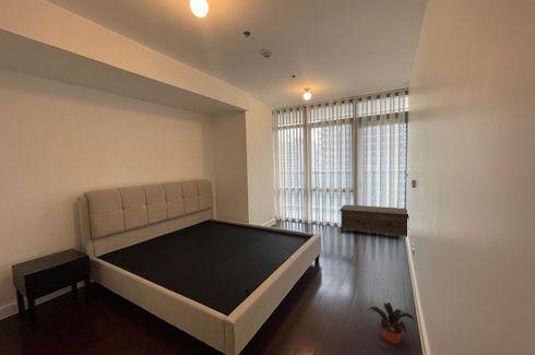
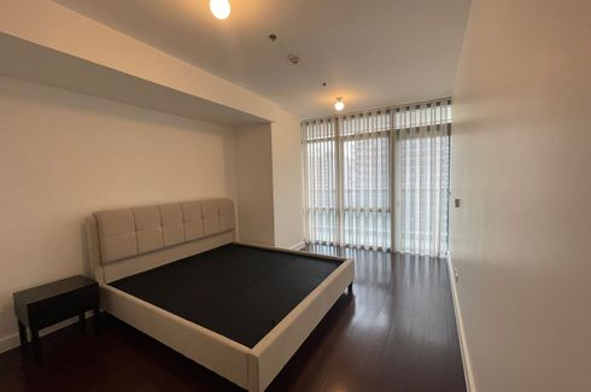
- bench [338,203,409,238]
- potted plant [368,301,417,345]
